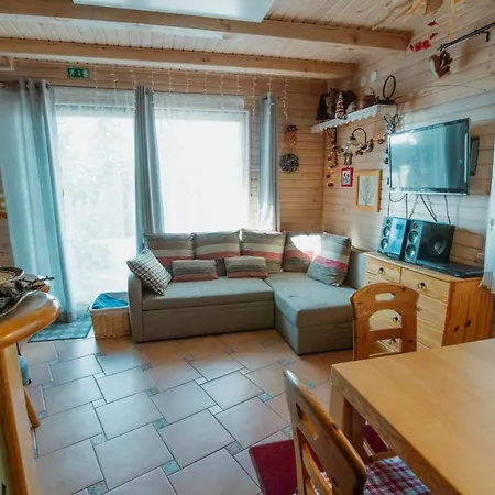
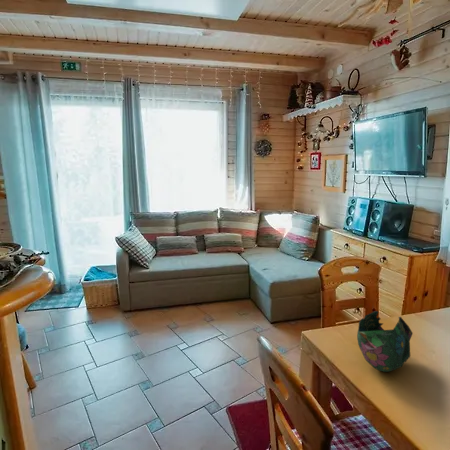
+ decorative bowl [356,310,414,373]
